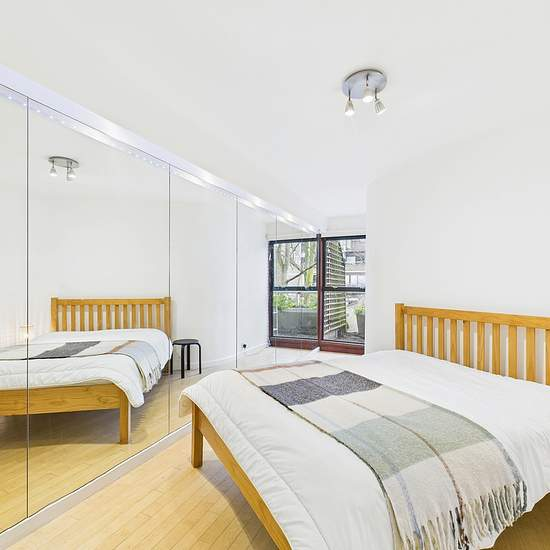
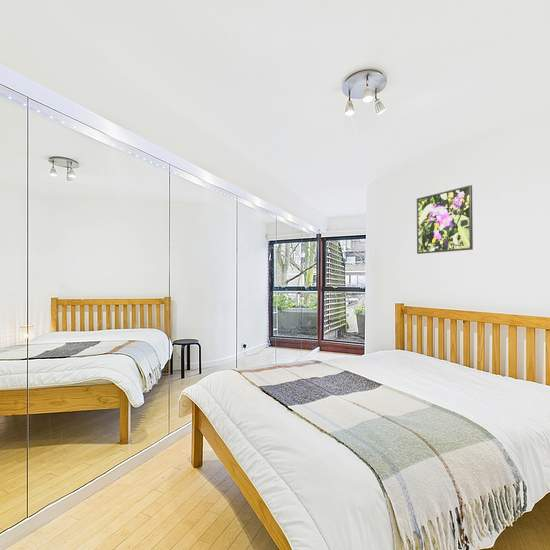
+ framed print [416,184,474,255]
